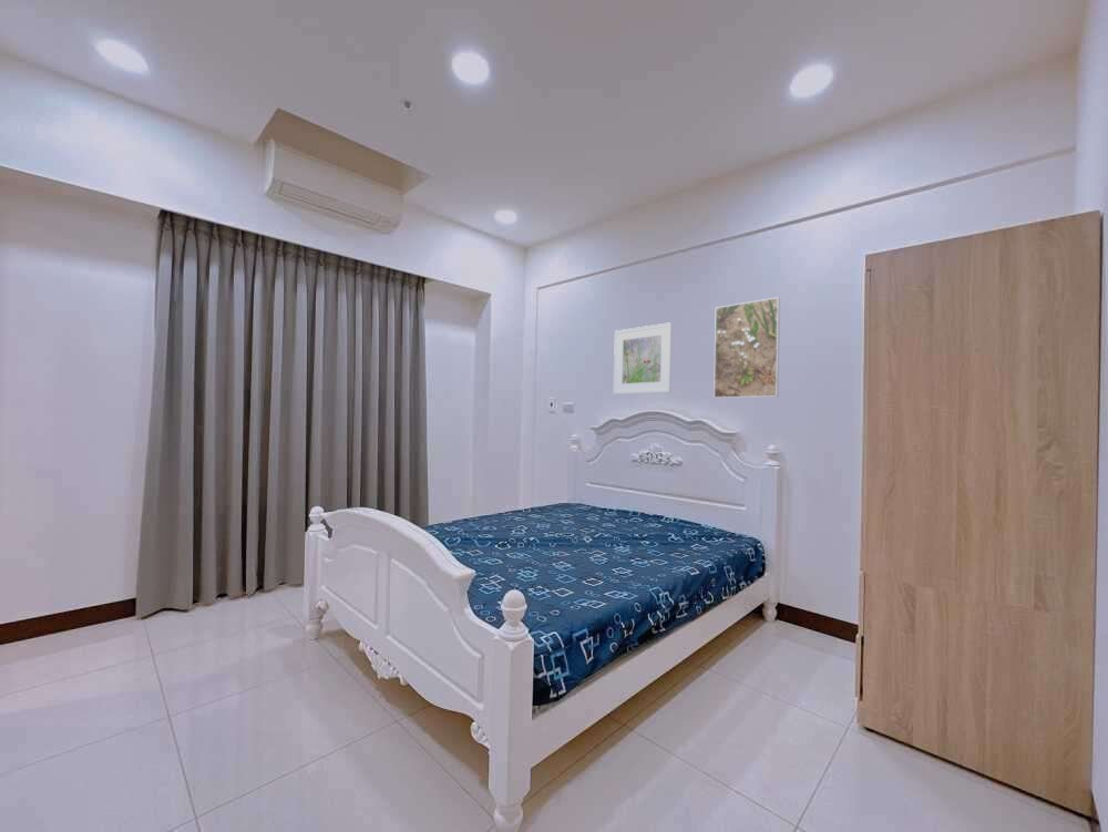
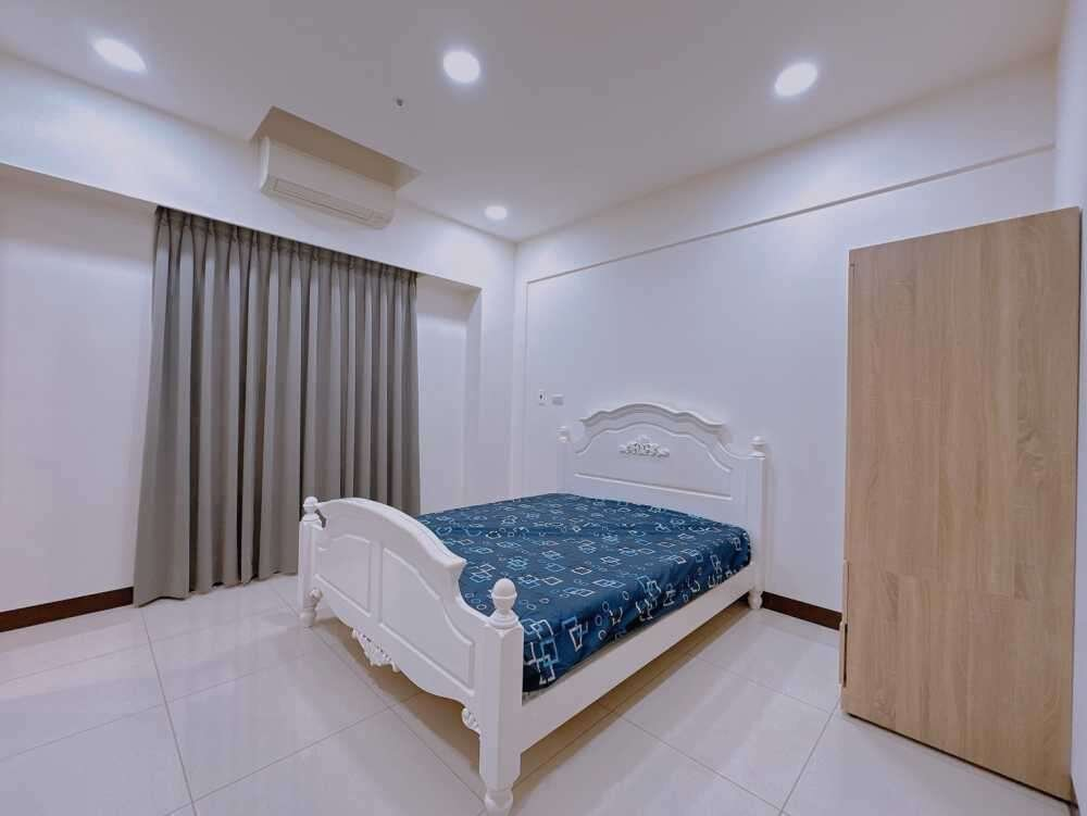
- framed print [613,321,674,396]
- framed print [712,296,781,399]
